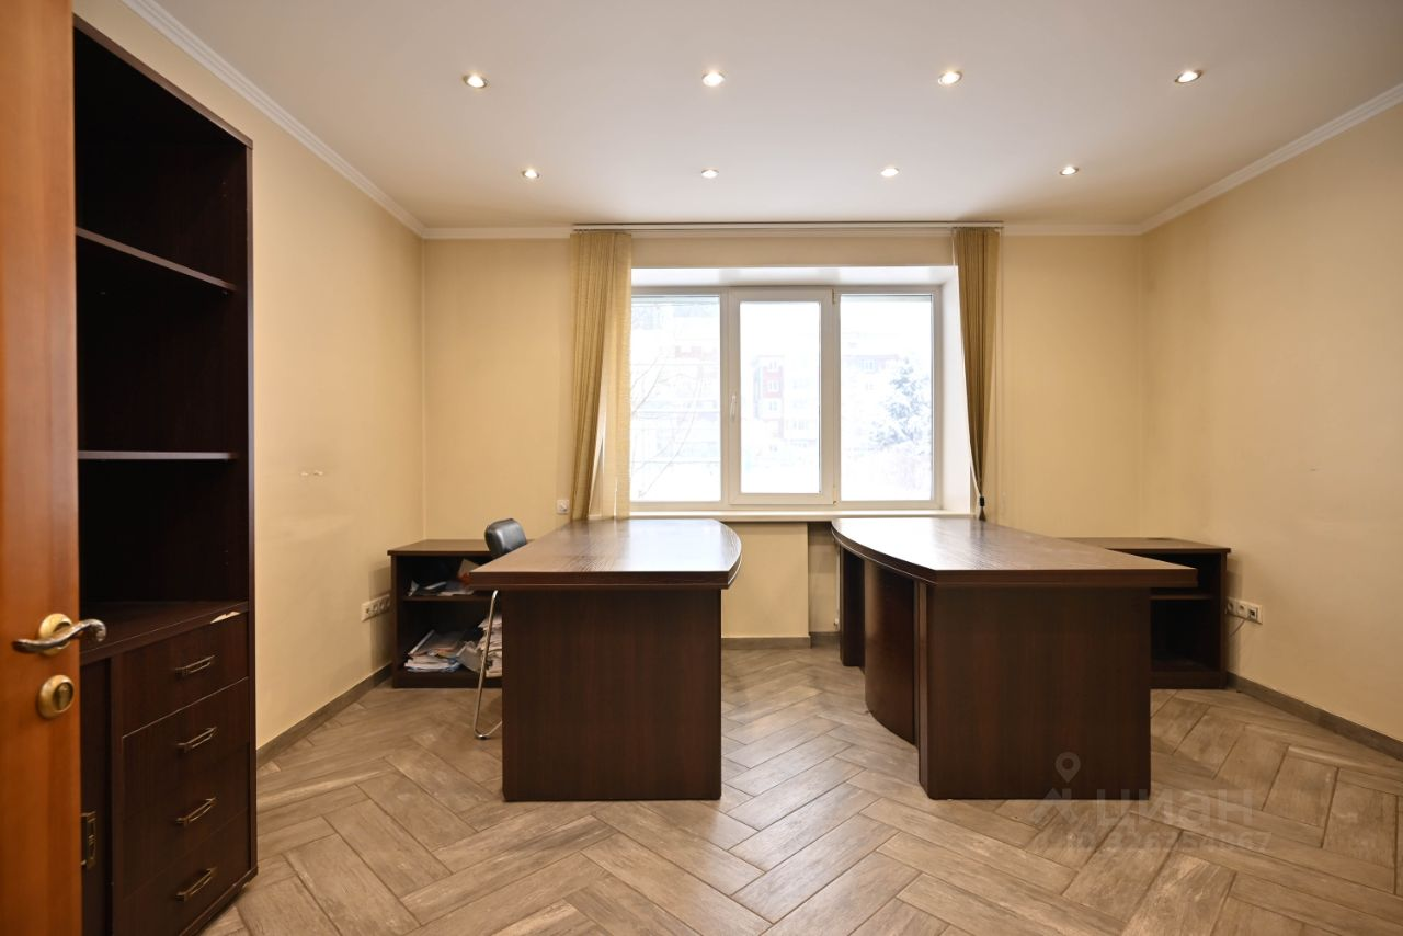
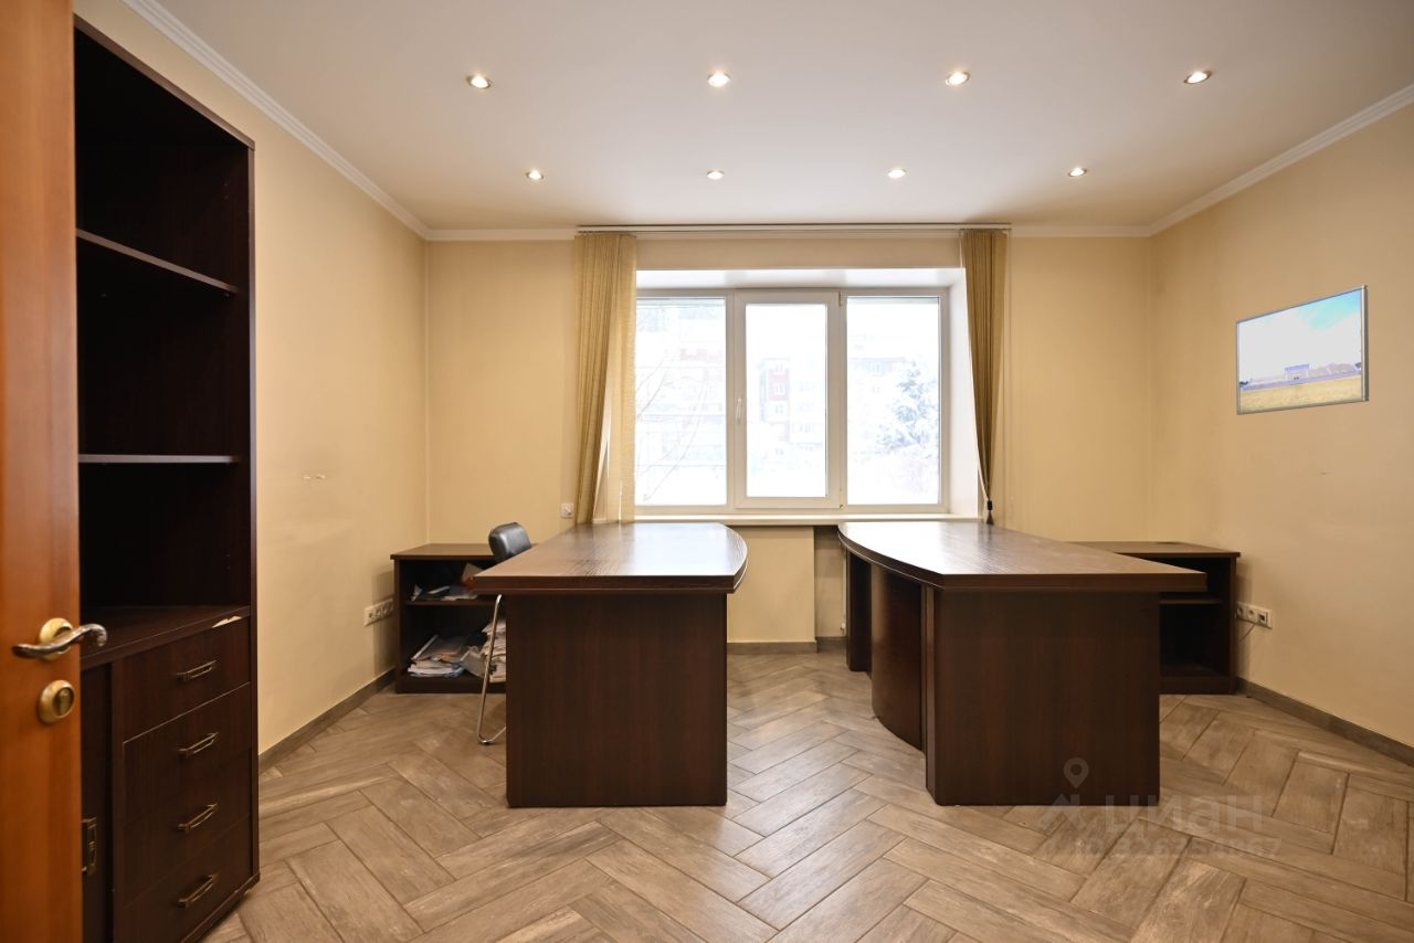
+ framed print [1235,284,1370,416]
